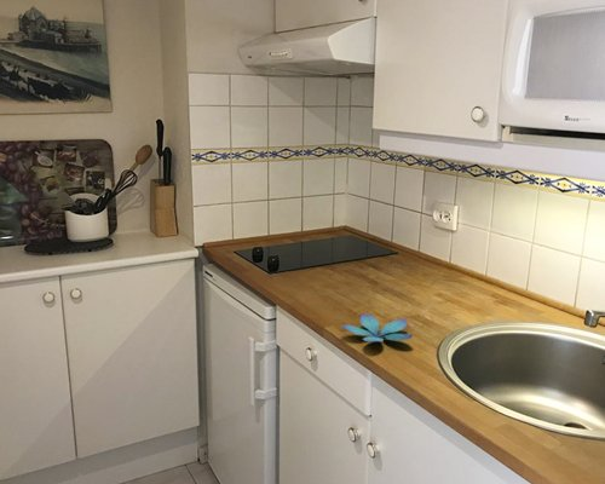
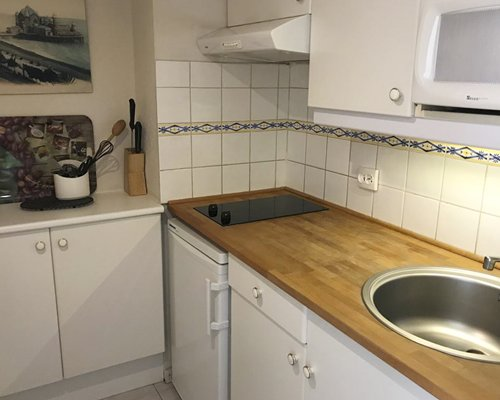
- flower [340,313,414,342]
